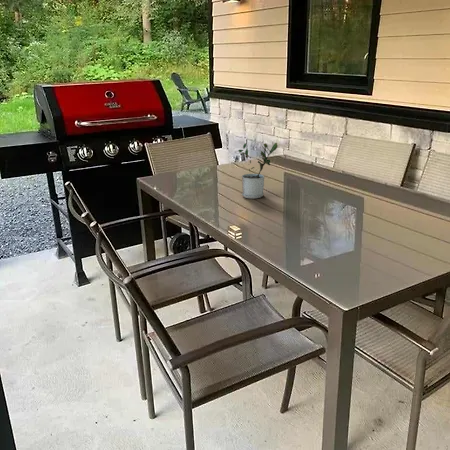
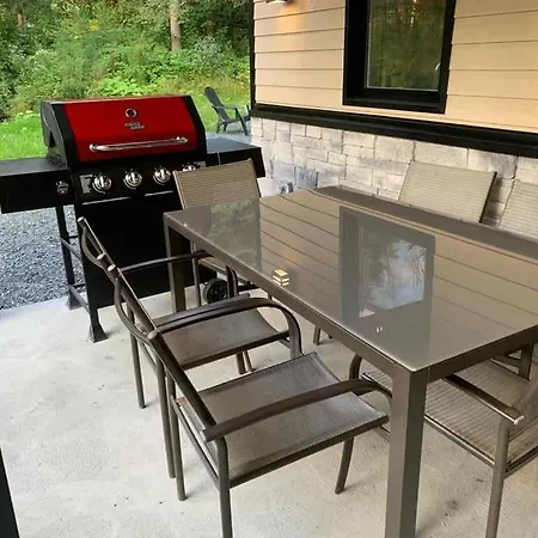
- potted plant [237,142,279,200]
